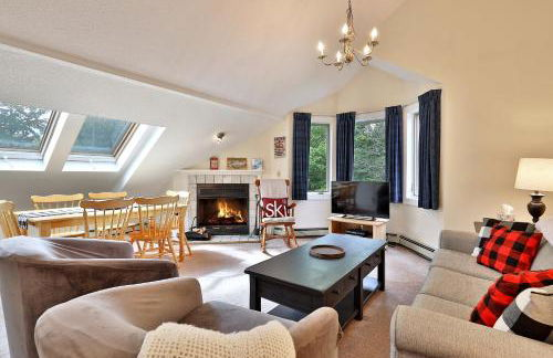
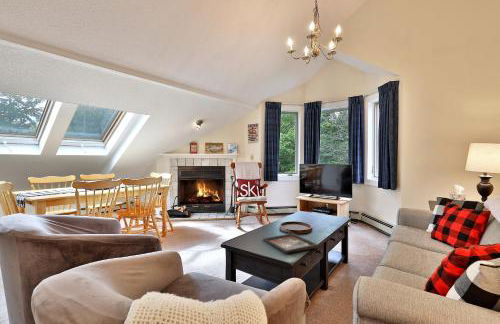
+ decorative tray [262,232,319,254]
